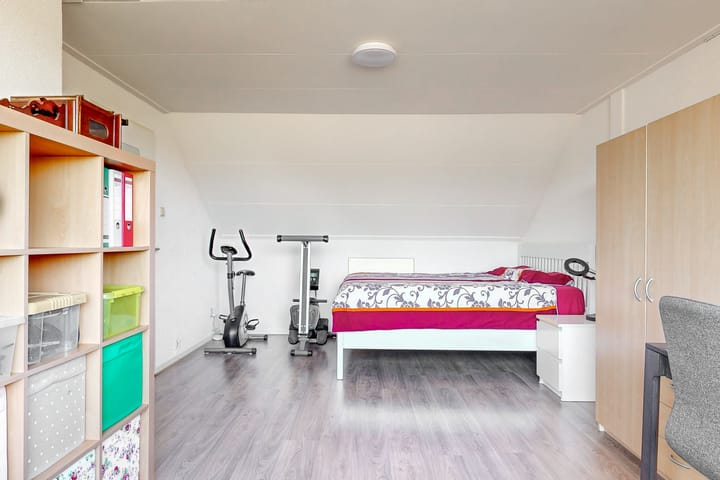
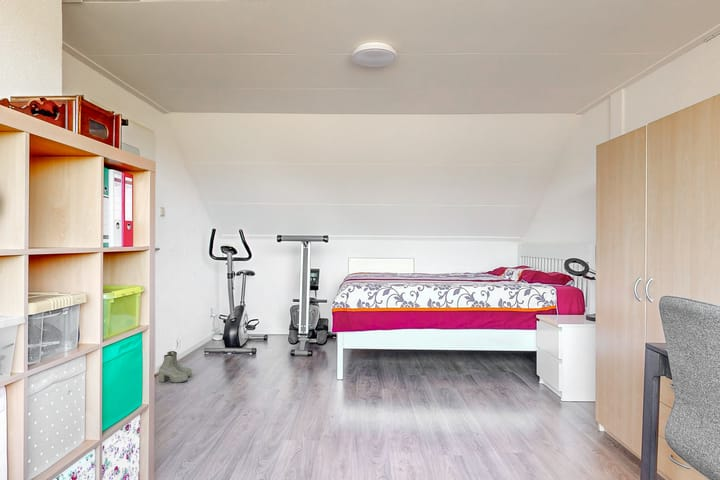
+ boots [158,350,193,384]
